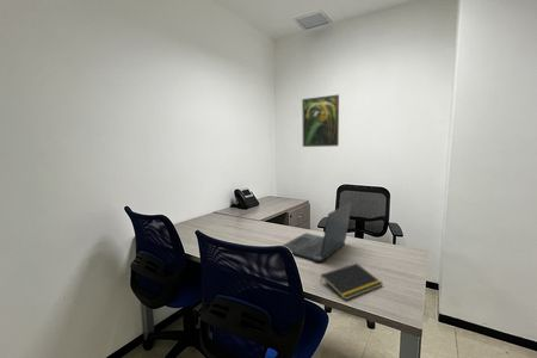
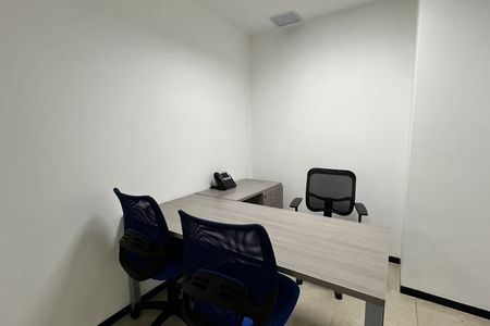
- notepad [319,263,384,301]
- laptop [282,202,353,263]
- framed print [301,93,340,148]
